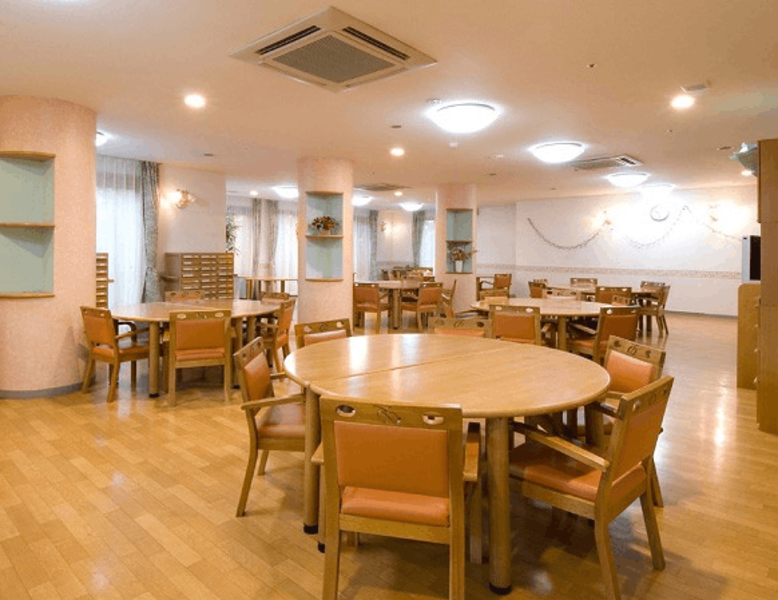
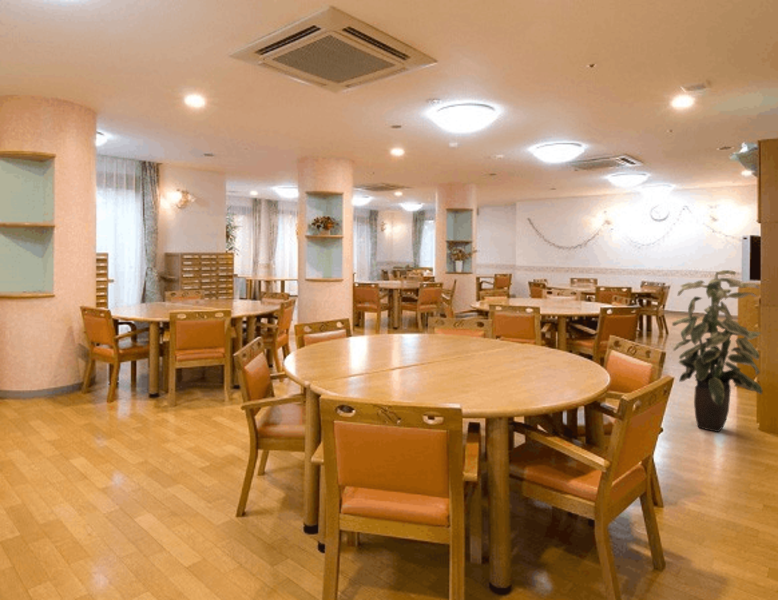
+ indoor plant [671,269,763,433]
